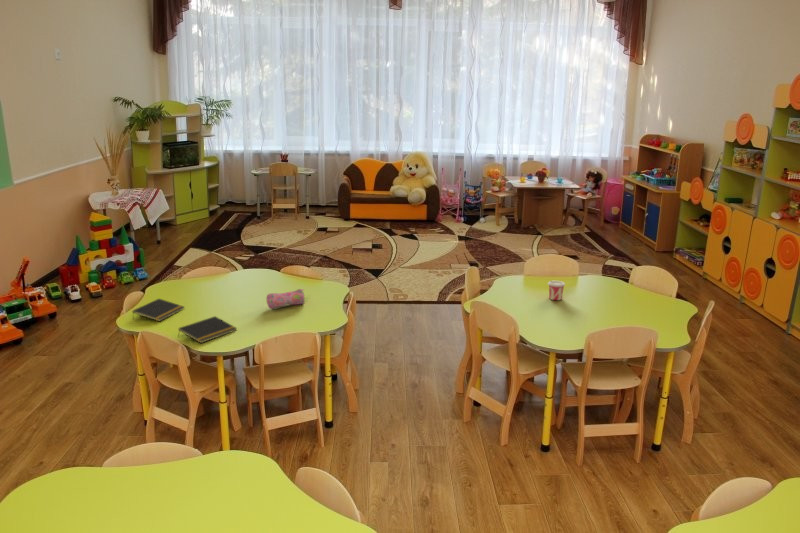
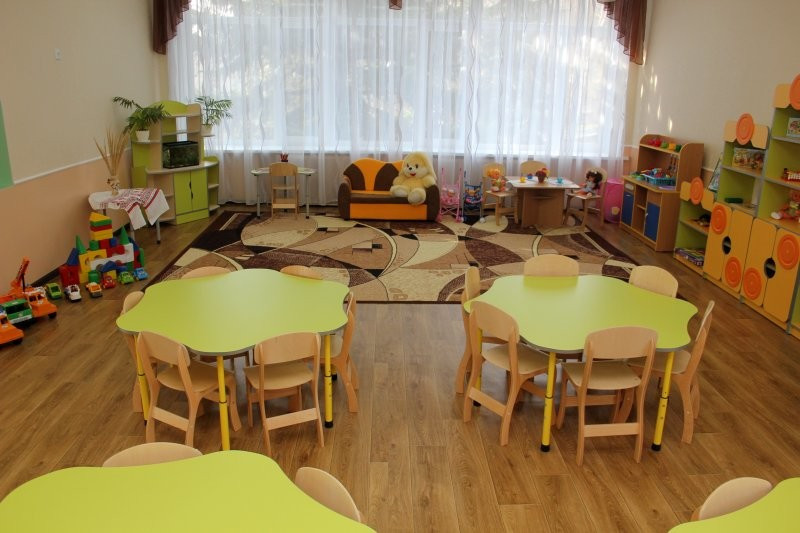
- notepad [132,298,185,322]
- notepad [177,315,237,344]
- pencil case [265,288,305,310]
- cup [547,280,566,301]
